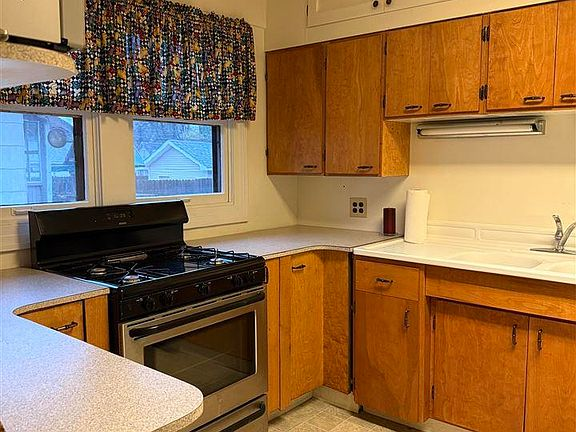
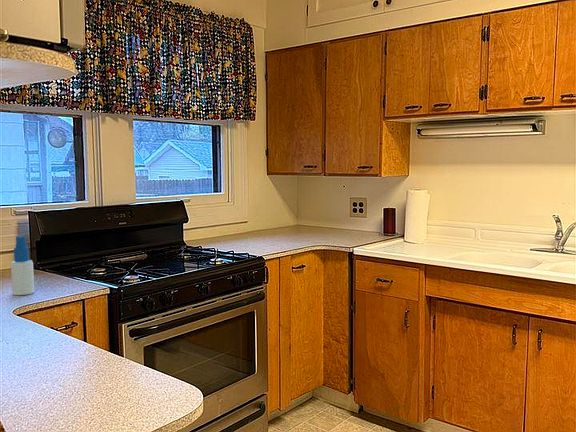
+ spray bottle [10,235,35,296]
